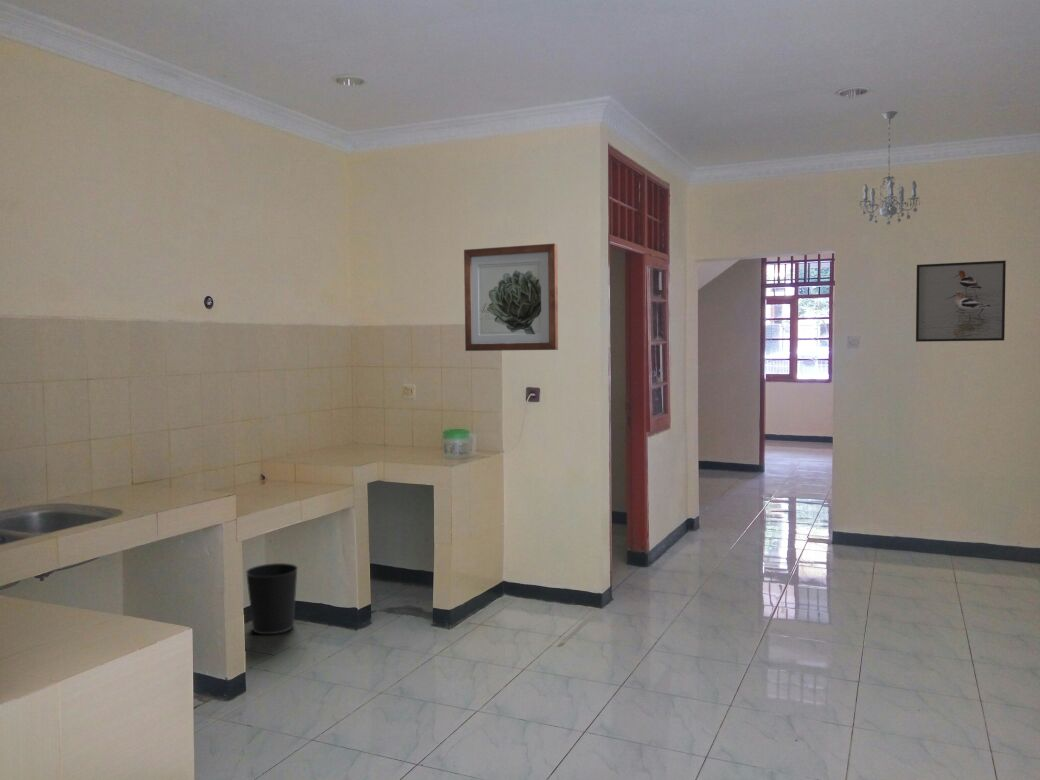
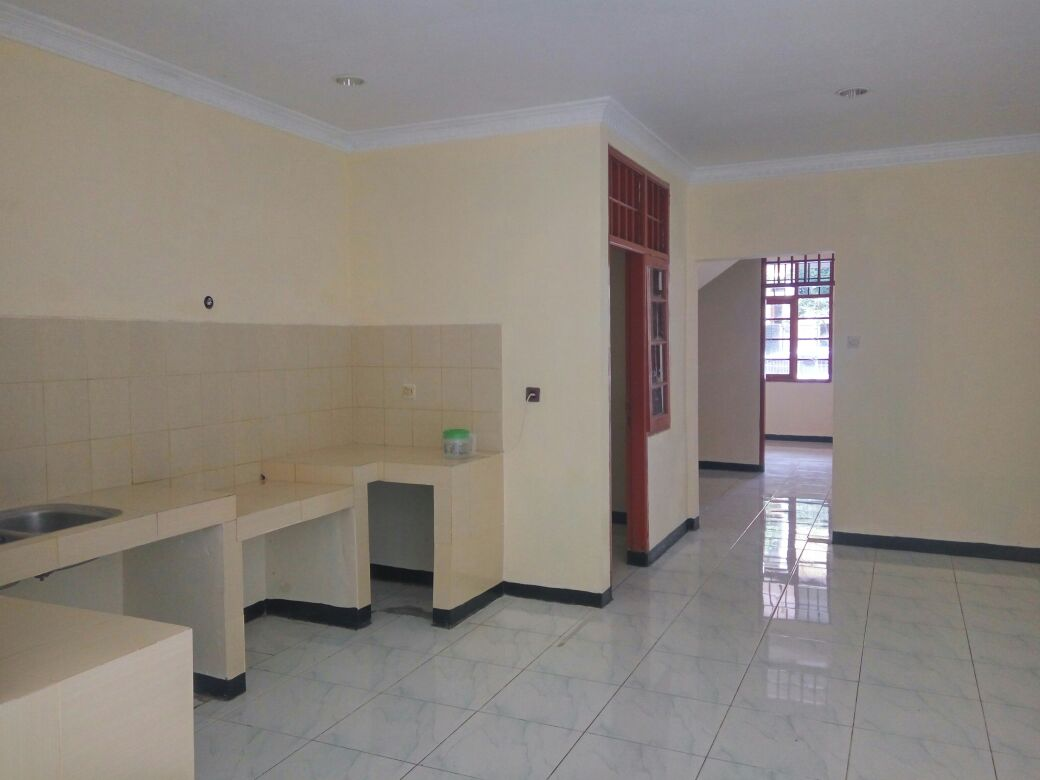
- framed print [915,260,1007,343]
- chandelier [859,110,921,226]
- wall art [463,242,559,352]
- wastebasket [244,562,299,635]
